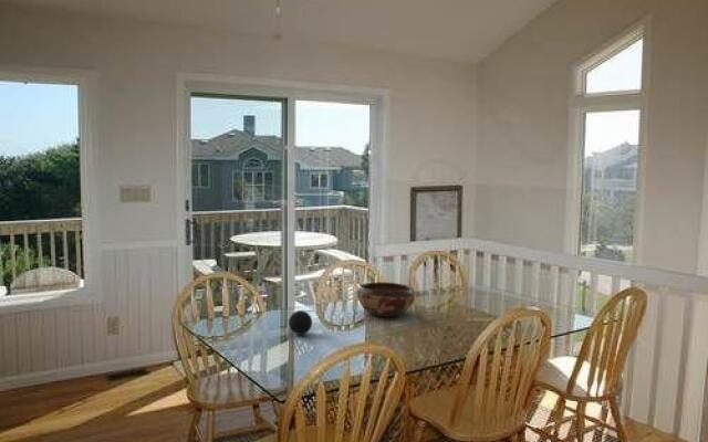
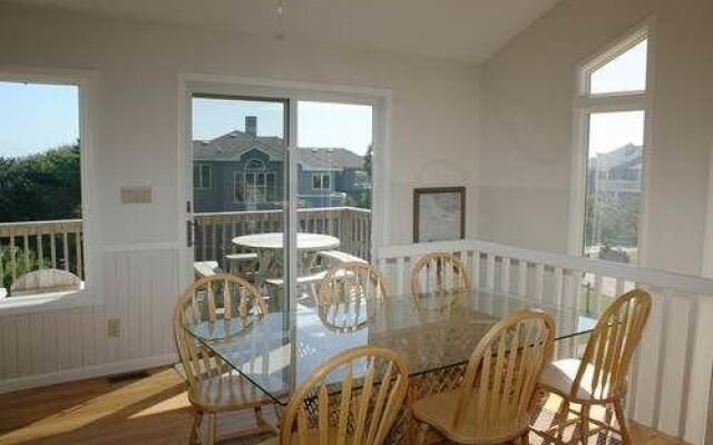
- decorative ball [288,309,313,336]
- decorative bowl [356,282,416,318]
